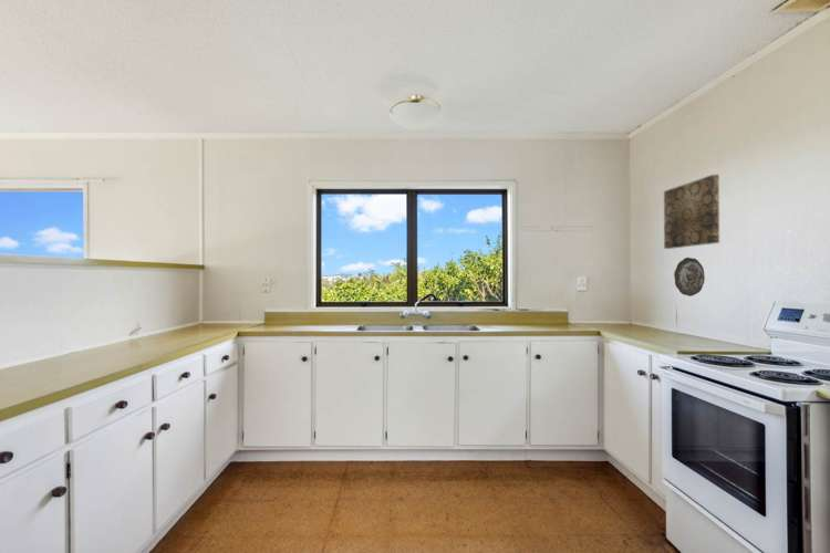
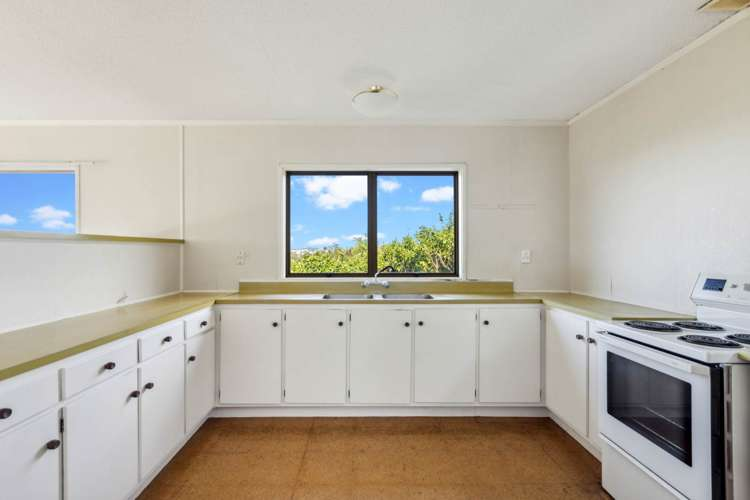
- decorative plate [673,257,706,298]
- wall art [663,174,720,250]
